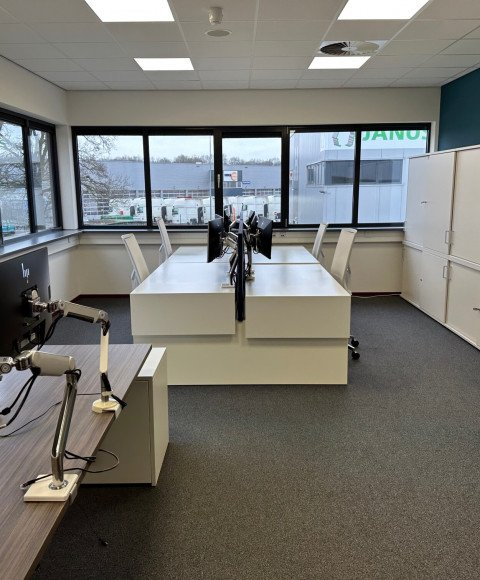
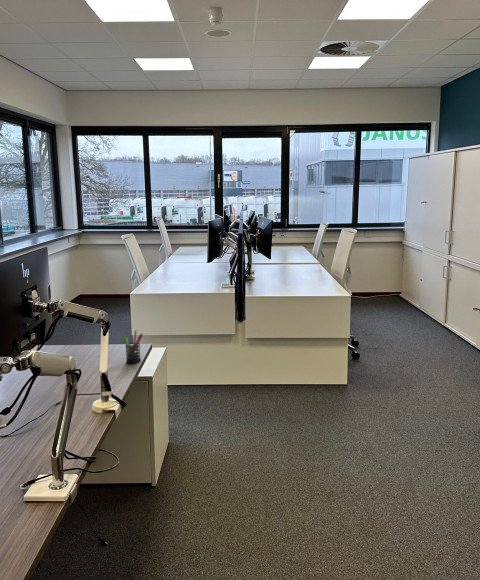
+ pen holder [122,329,144,364]
